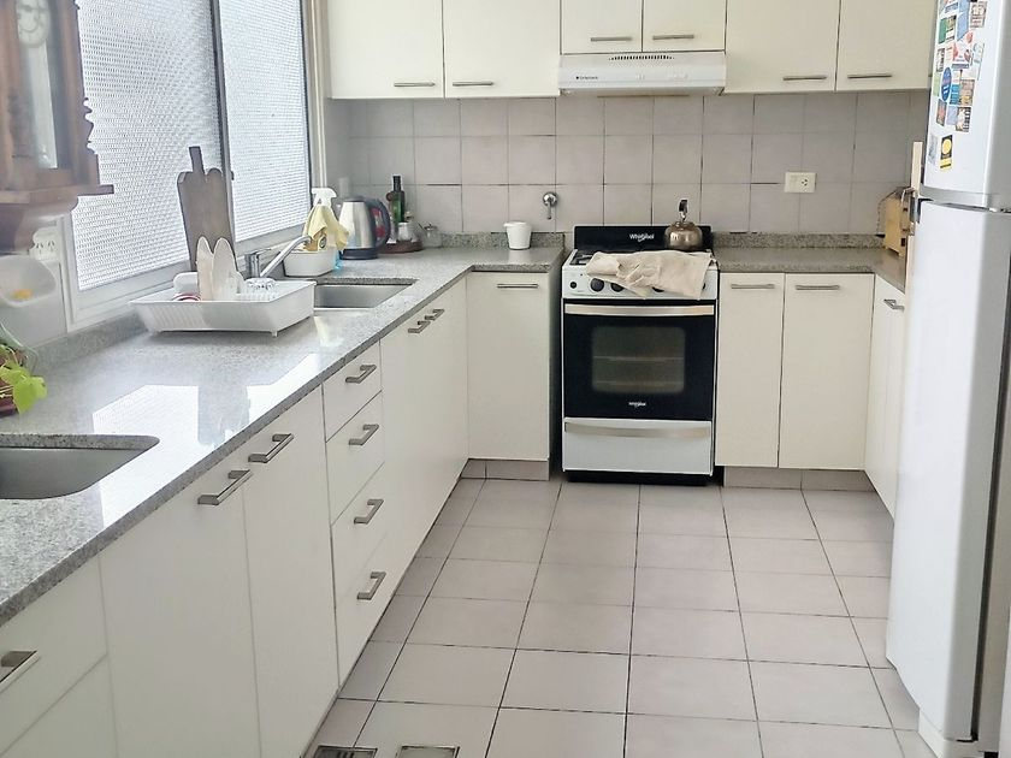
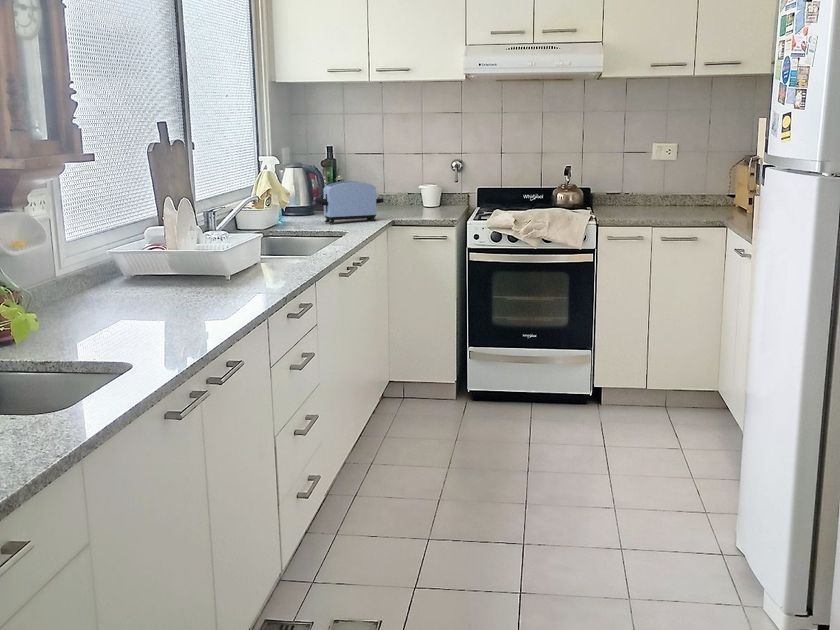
+ toaster [314,180,385,225]
